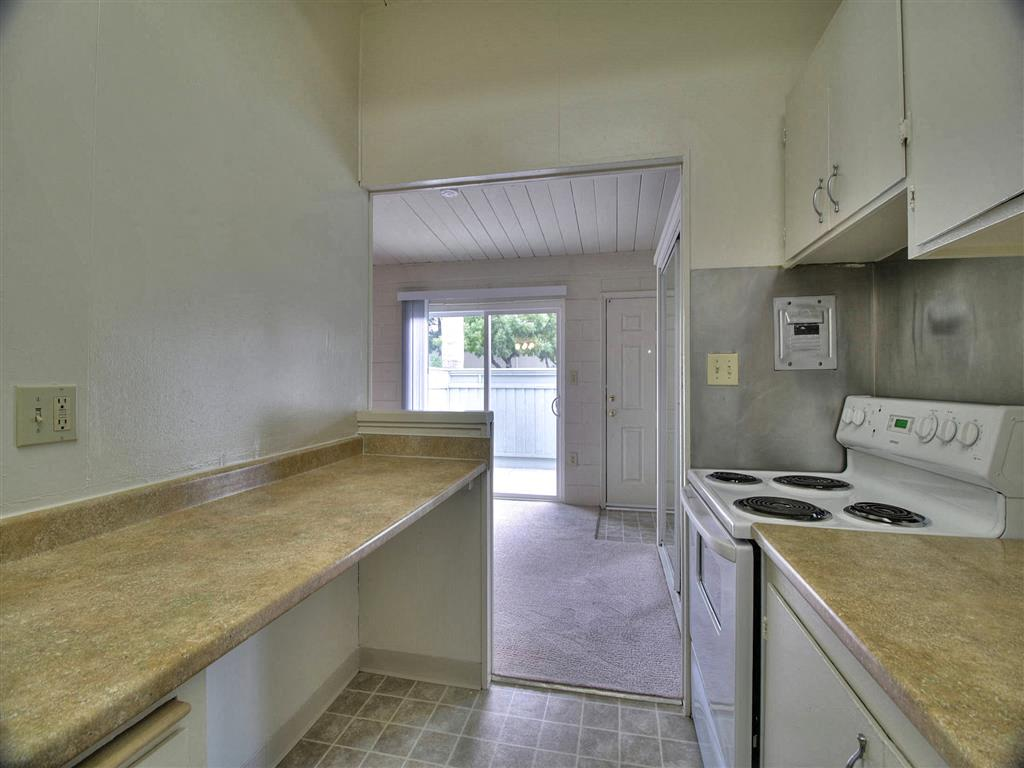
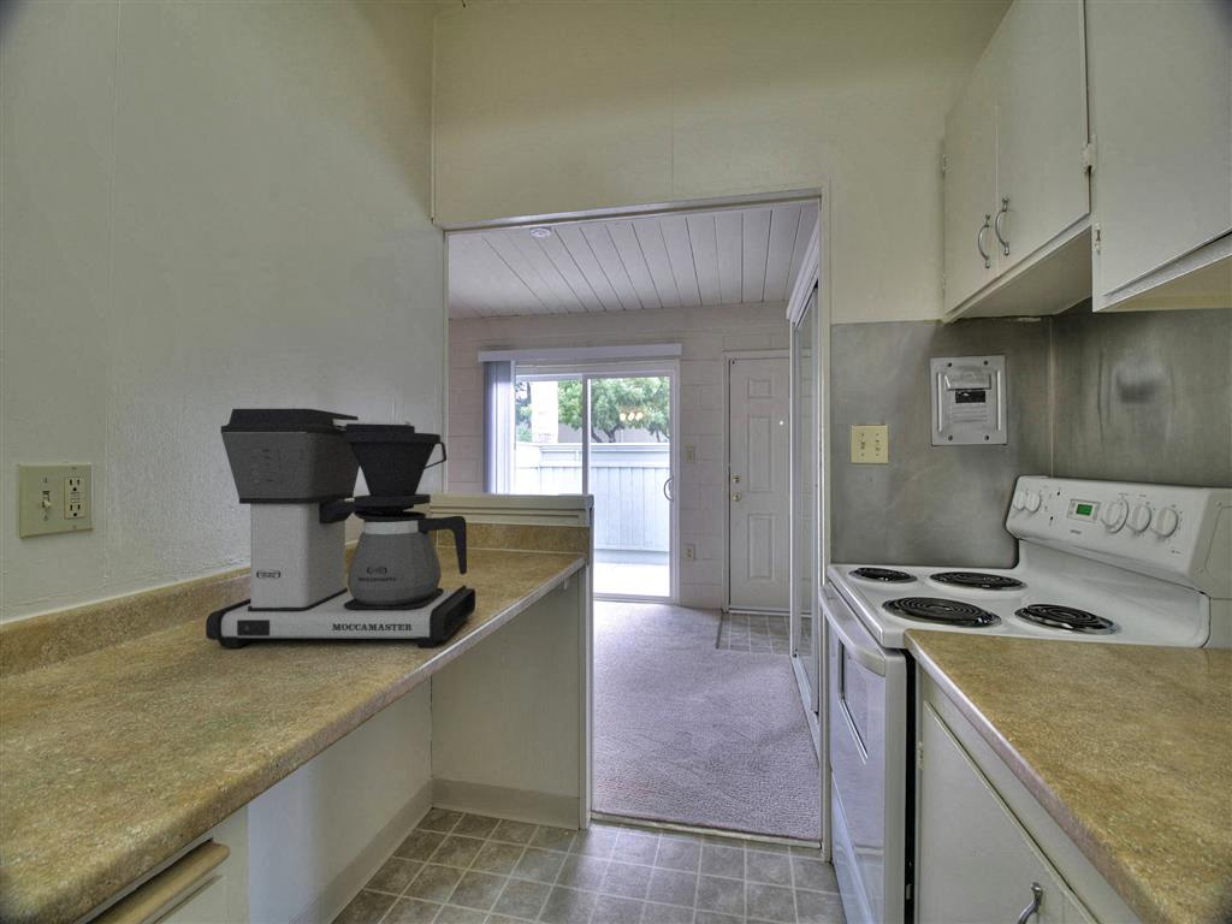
+ coffee maker [205,408,476,648]
